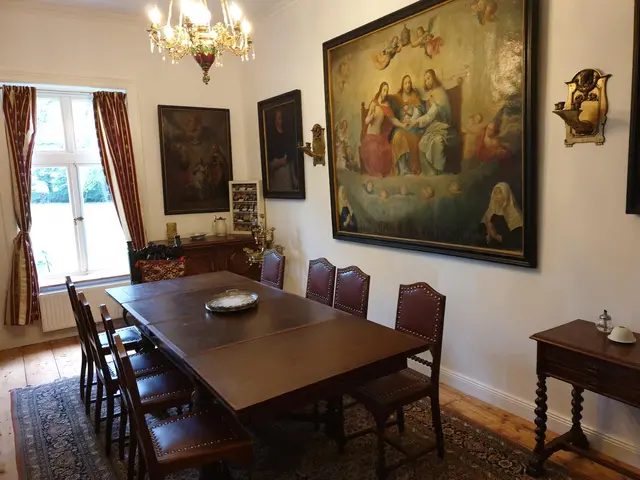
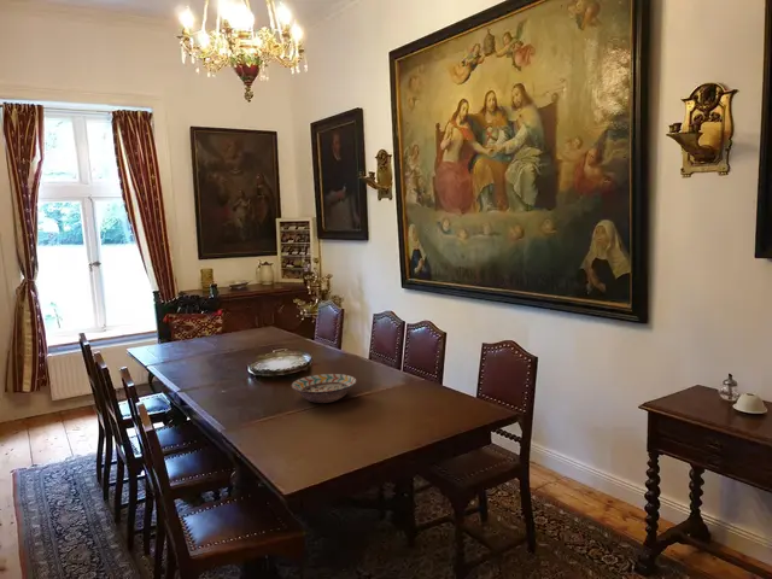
+ decorative bowl [291,373,357,404]
